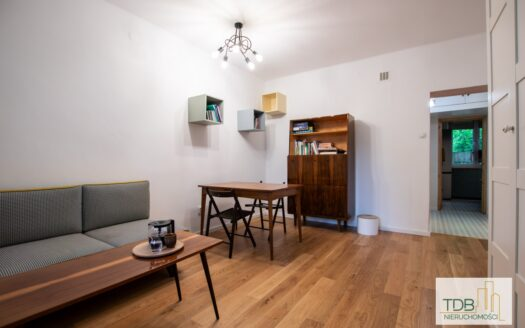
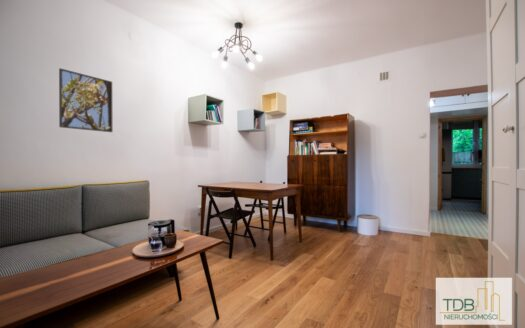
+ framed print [58,67,114,133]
